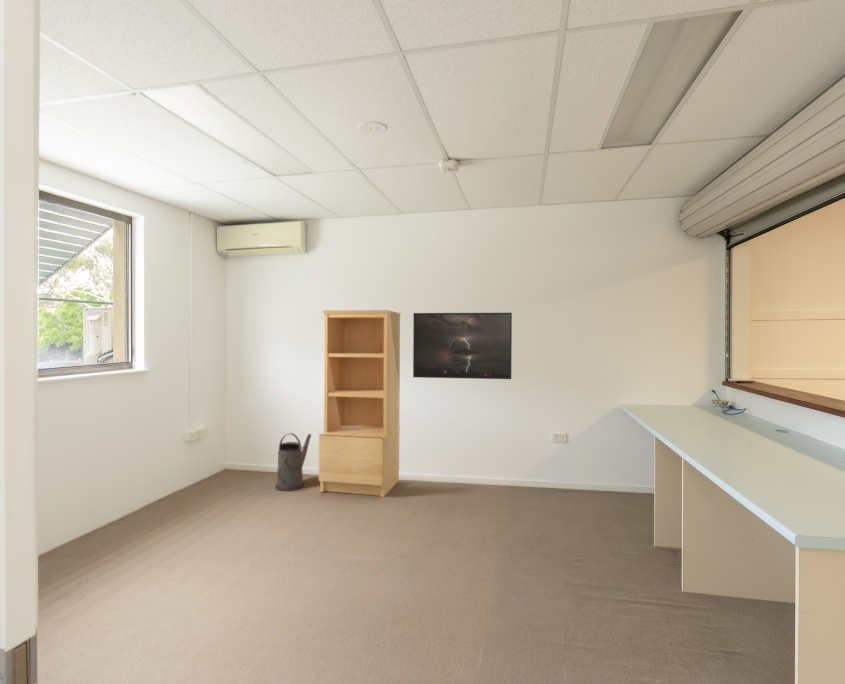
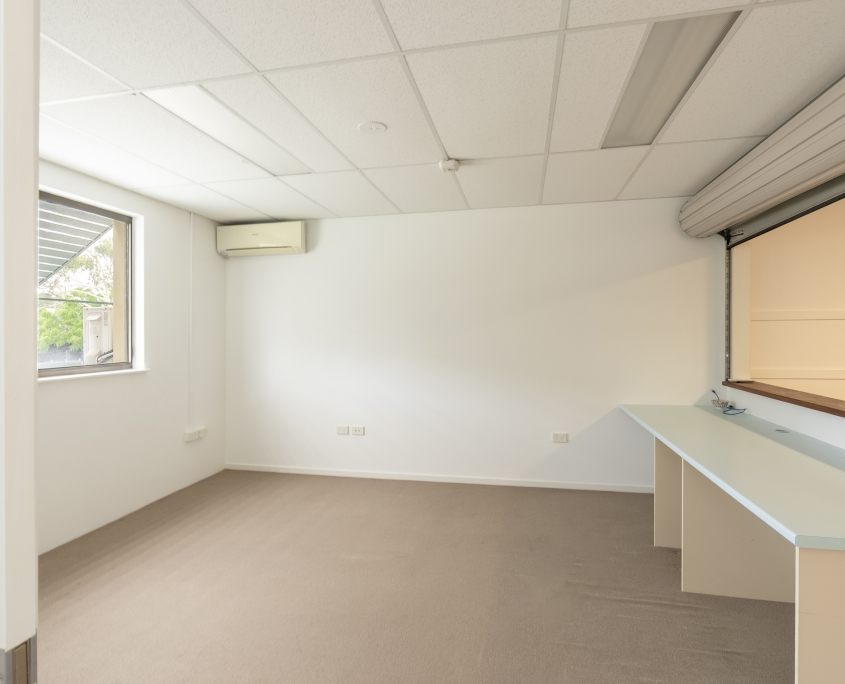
- watering can [275,432,312,492]
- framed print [412,312,513,380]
- bookcase [318,309,401,498]
